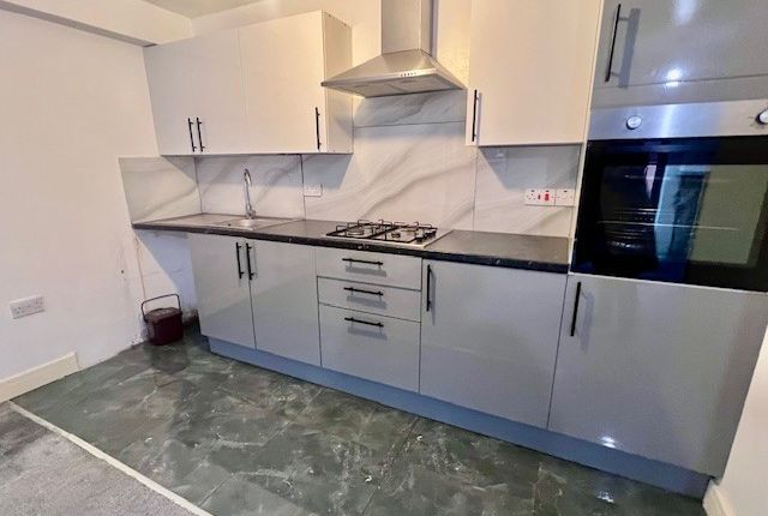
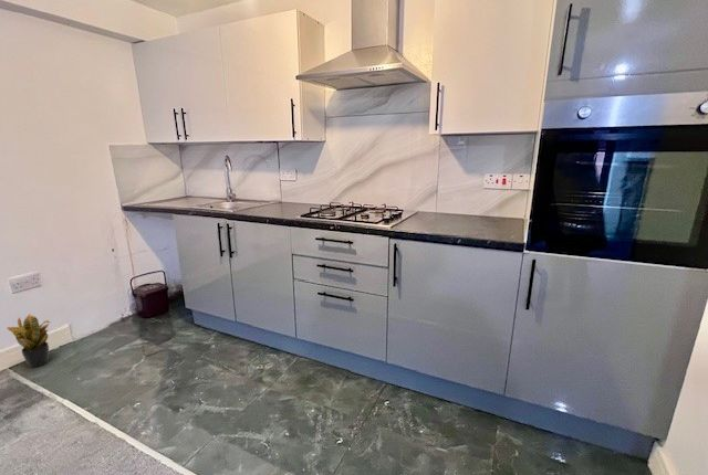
+ potted plant [6,313,51,369]
